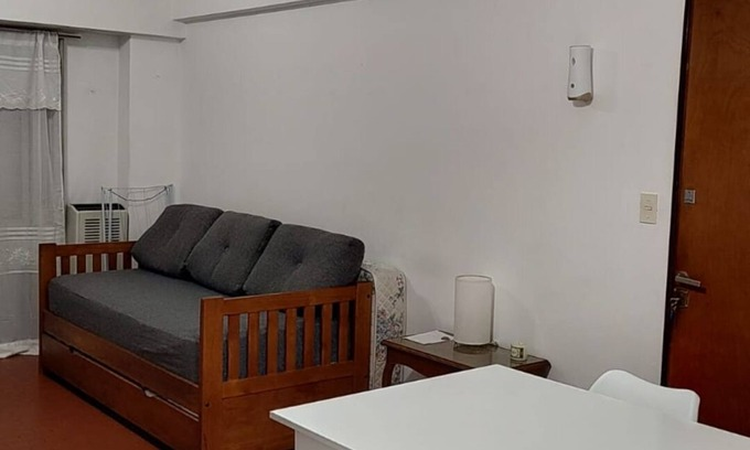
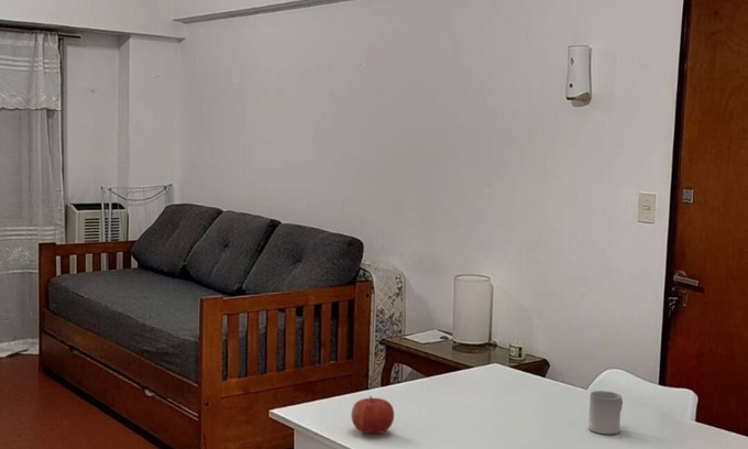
+ cup [587,390,624,435]
+ fruit [350,395,395,435]
